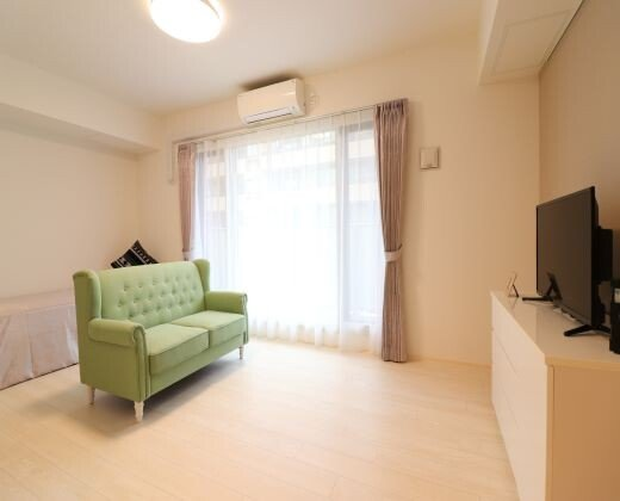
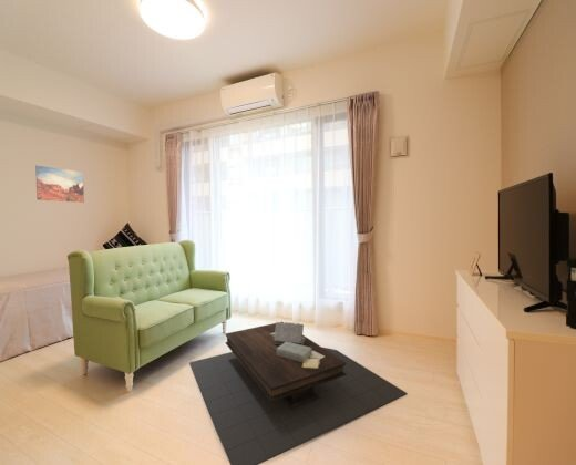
+ coffee table [188,321,409,465]
+ wall art [34,164,85,204]
